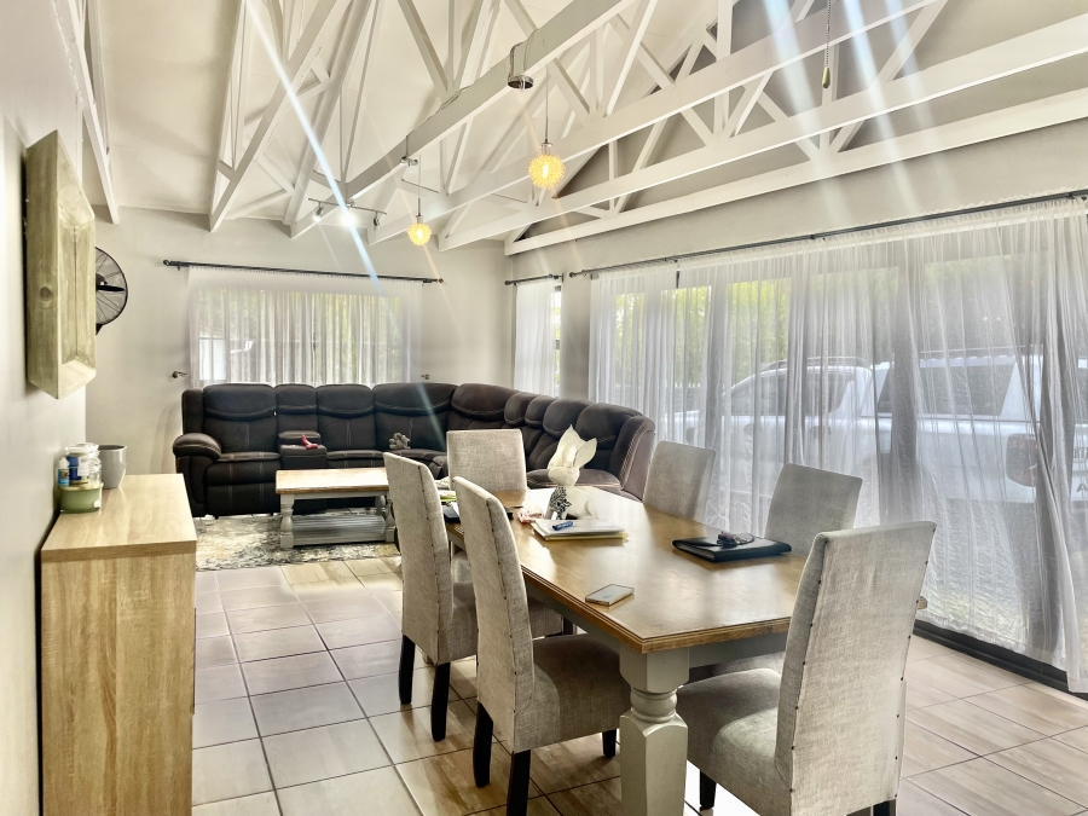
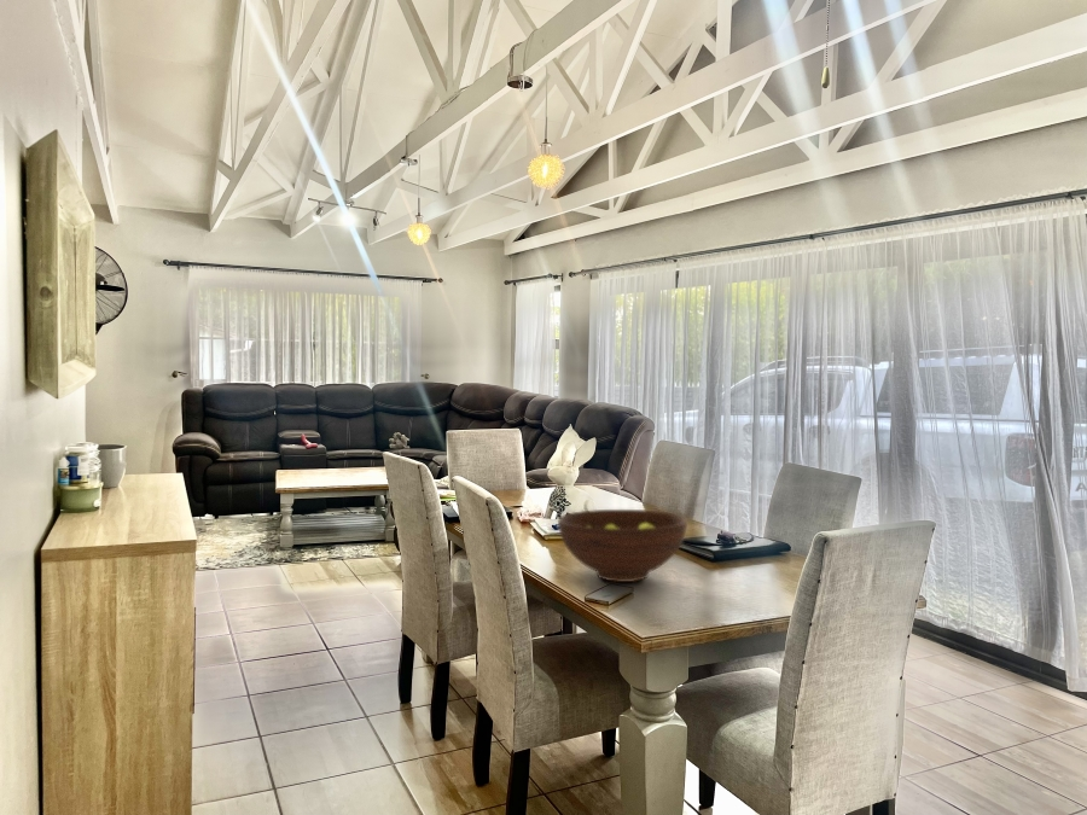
+ fruit bowl [557,508,688,583]
